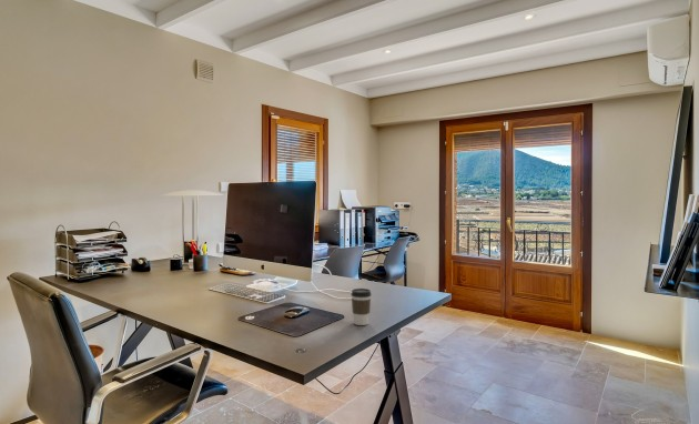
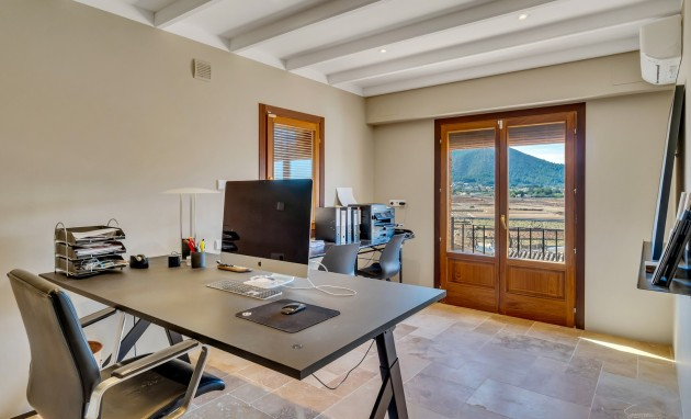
- coffee cup [350,287,373,326]
